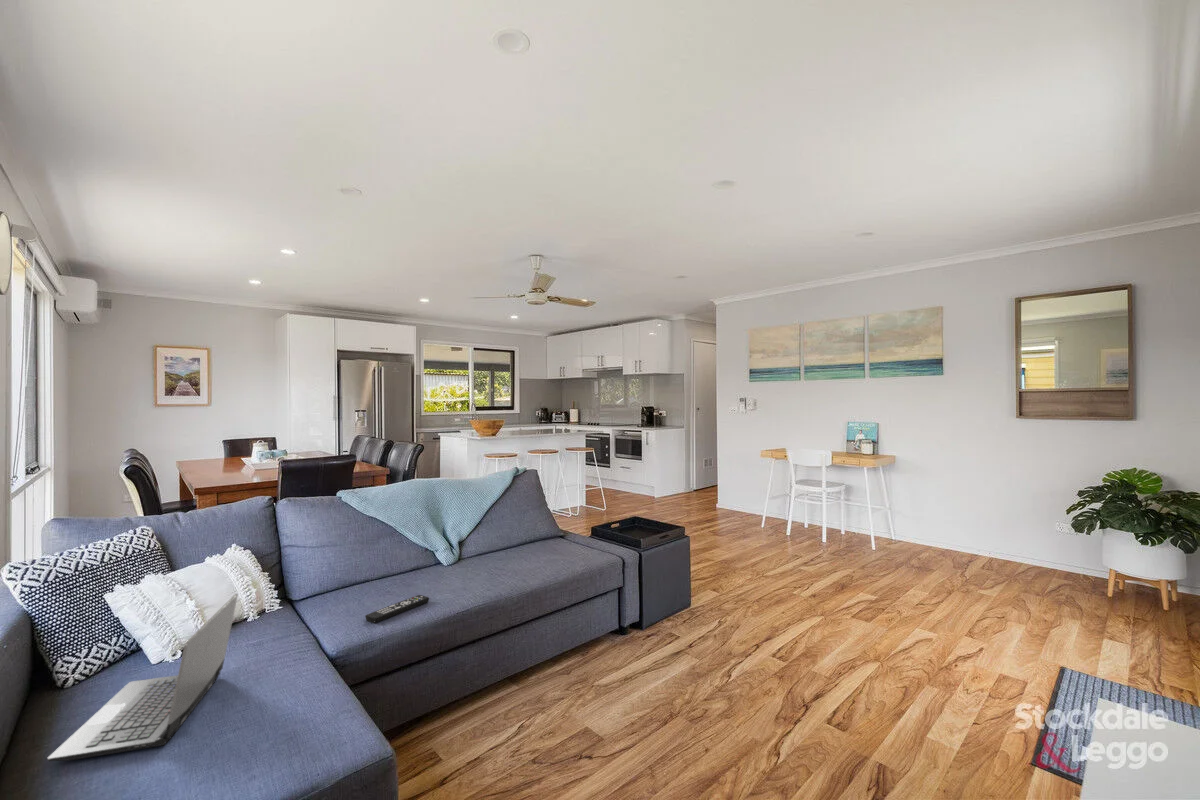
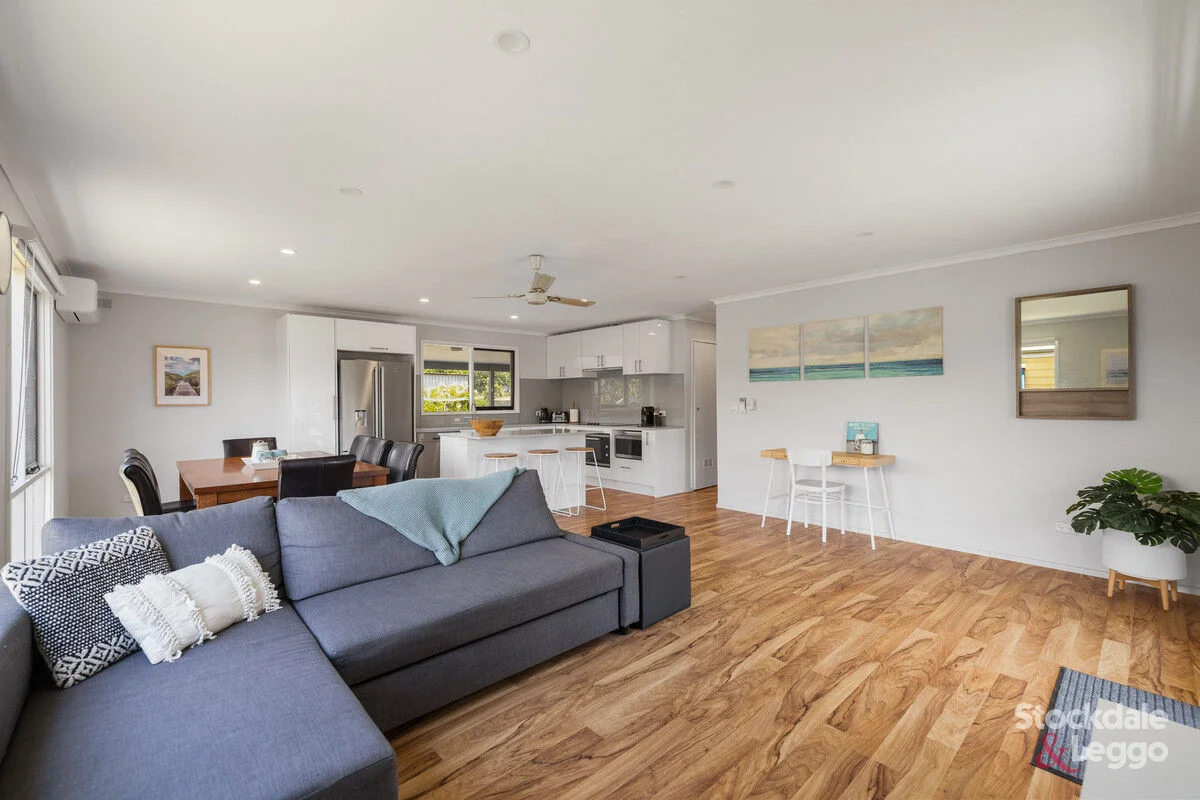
- laptop computer [46,593,239,762]
- remote control [364,594,430,624]
